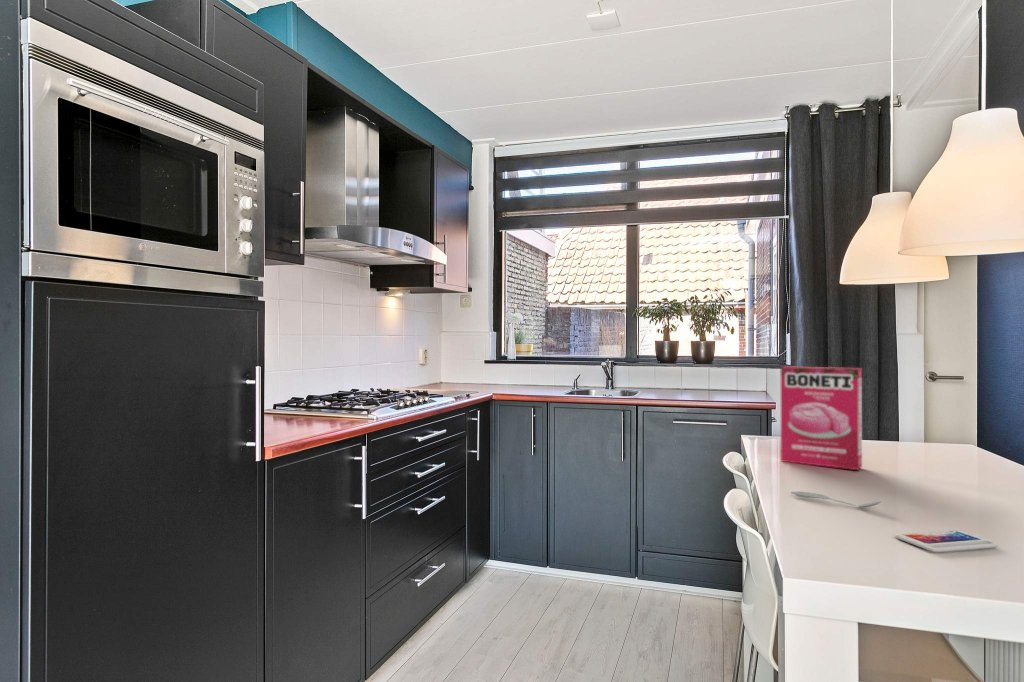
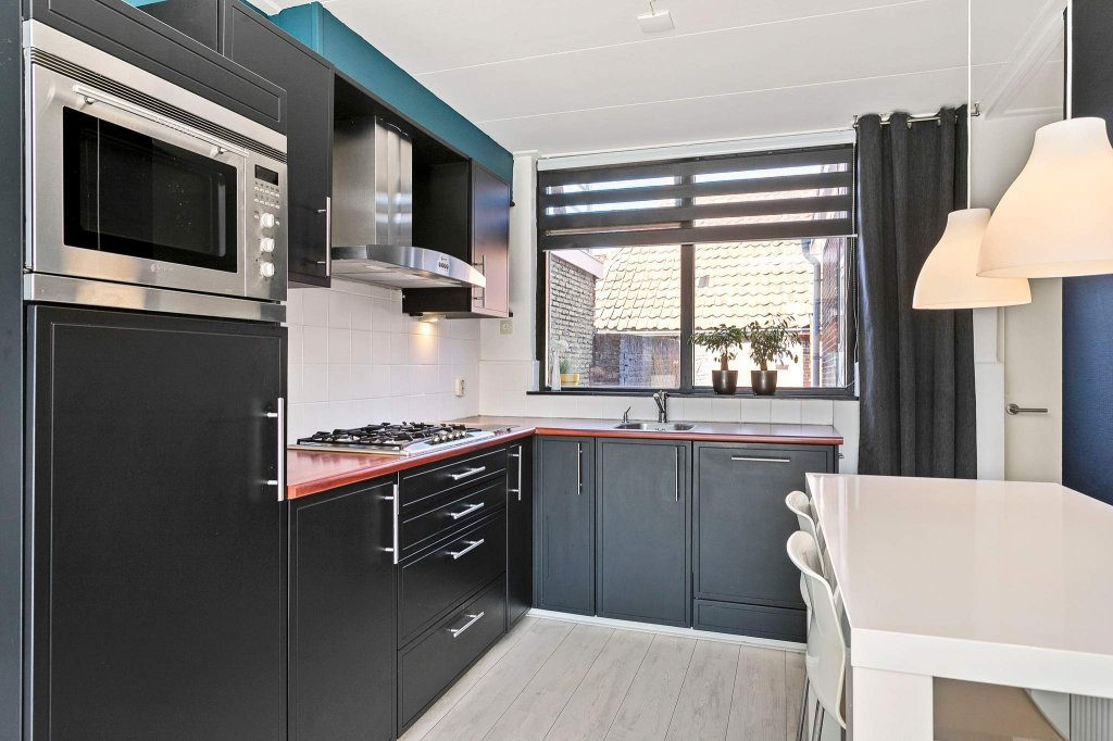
- cereal box [780,366,863,471]
- smartphone [895,529,999,553]
- spoon [790,490,883,509]
